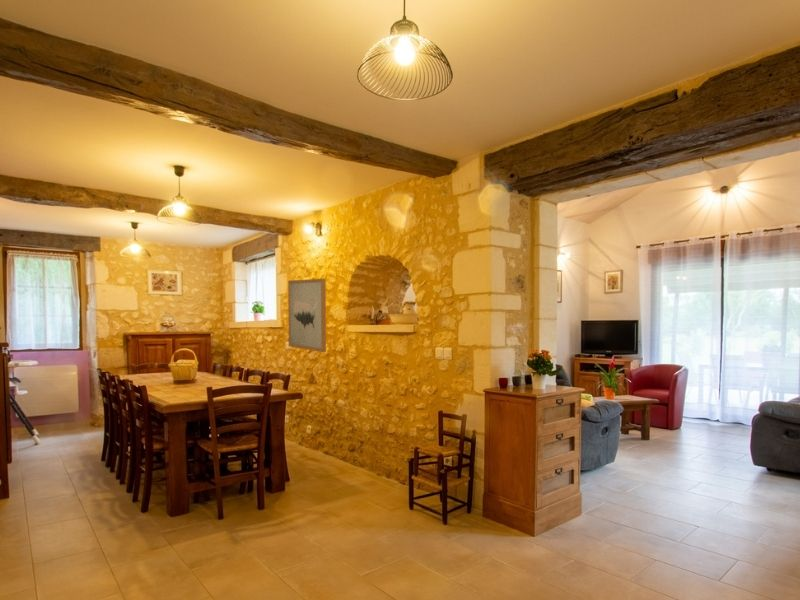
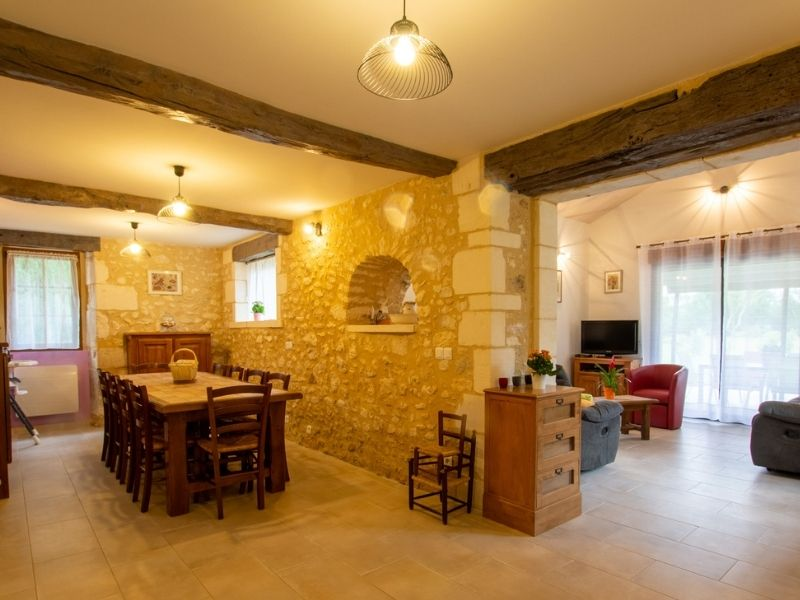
- wall art [287,278,327,353]
